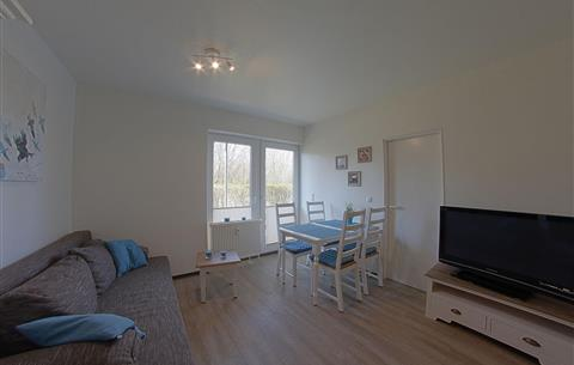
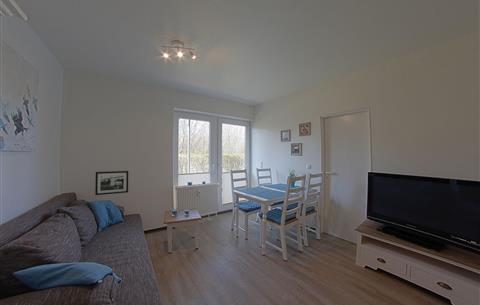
+ picture frame [94,170,129,196]
